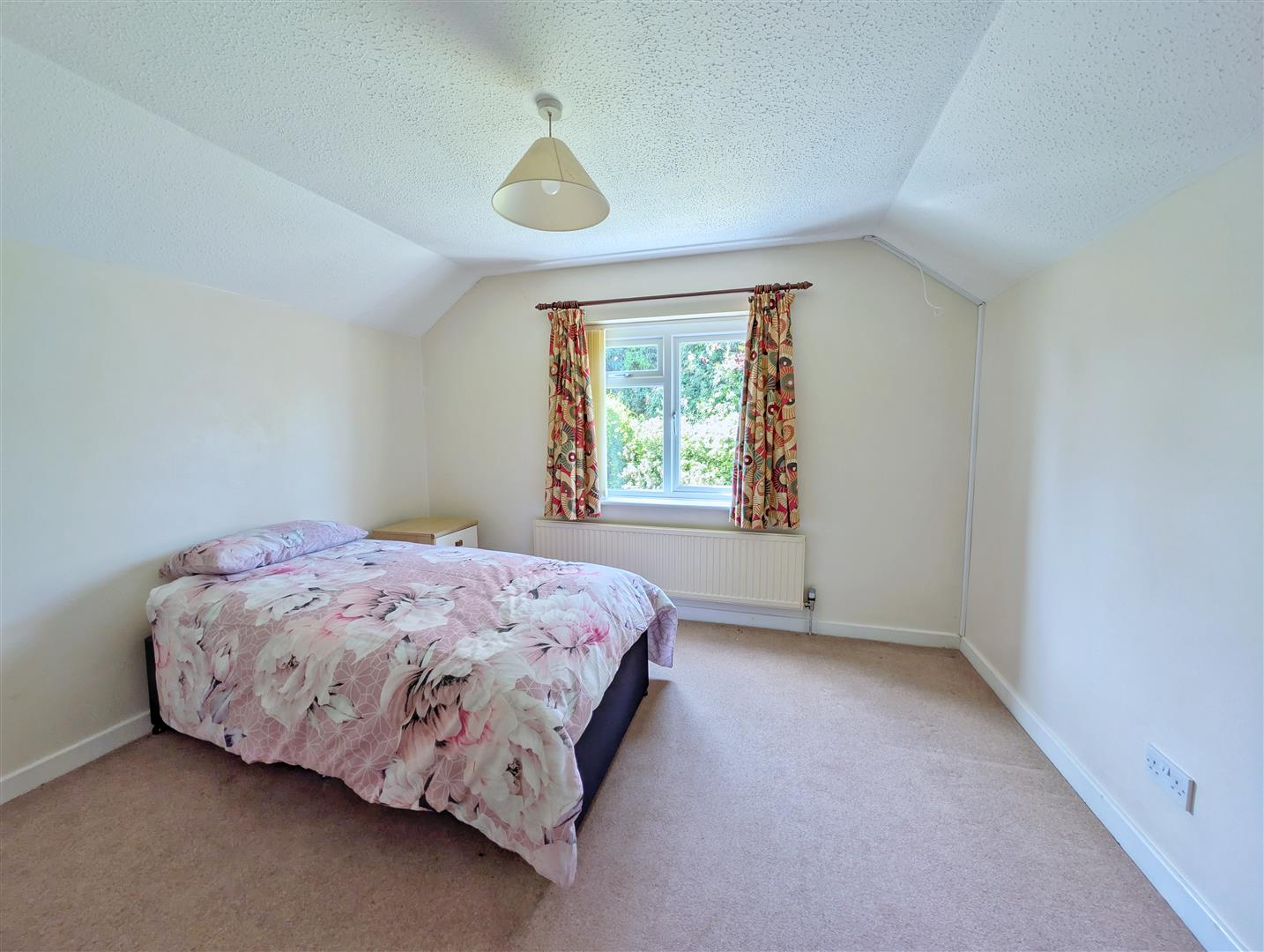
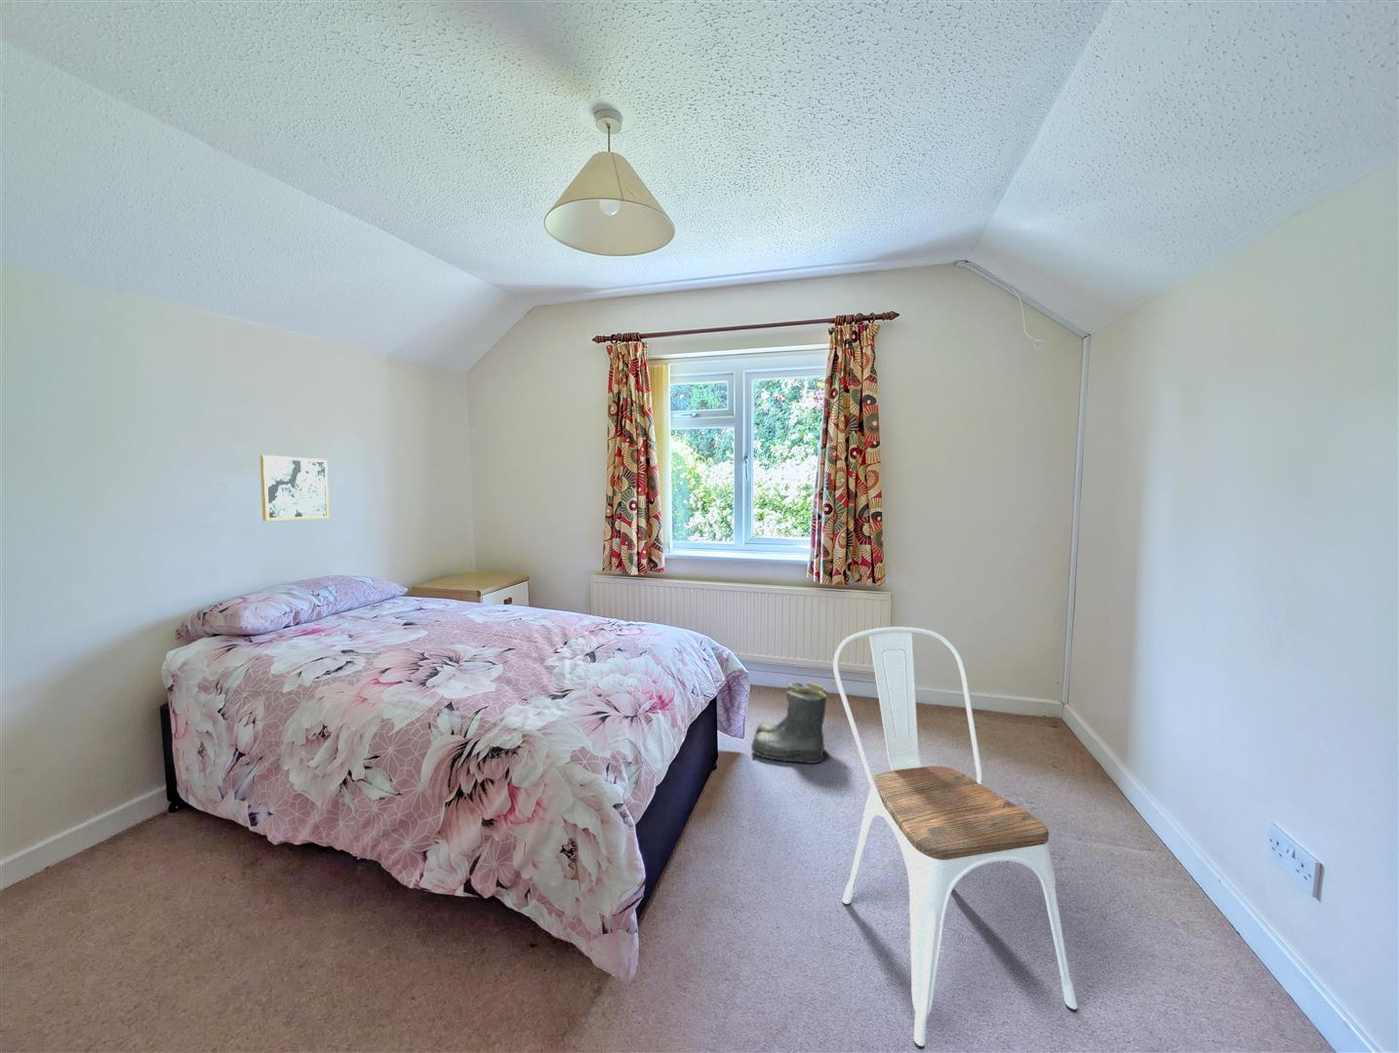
+ wall art [259,455,330,522]
+ chair [832,626,1079,1051]
+ boots [750,681,827,764]
